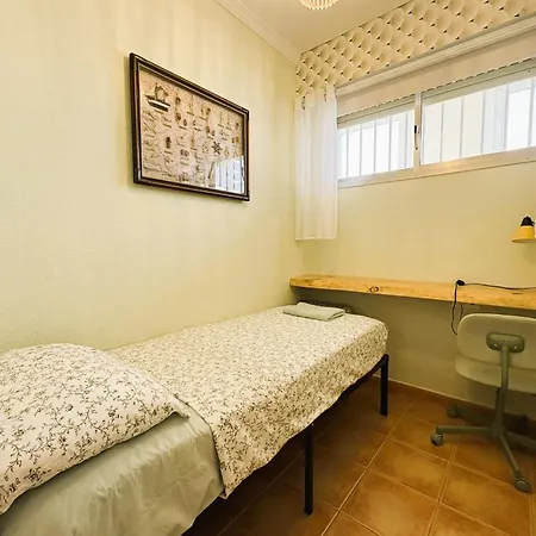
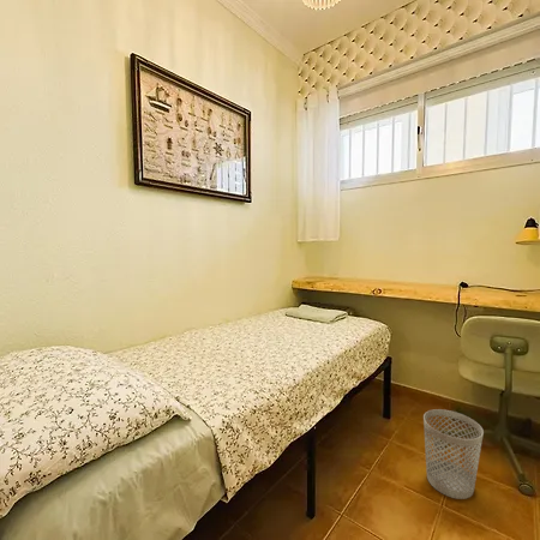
+ wastebasket [422,408,485,500]
